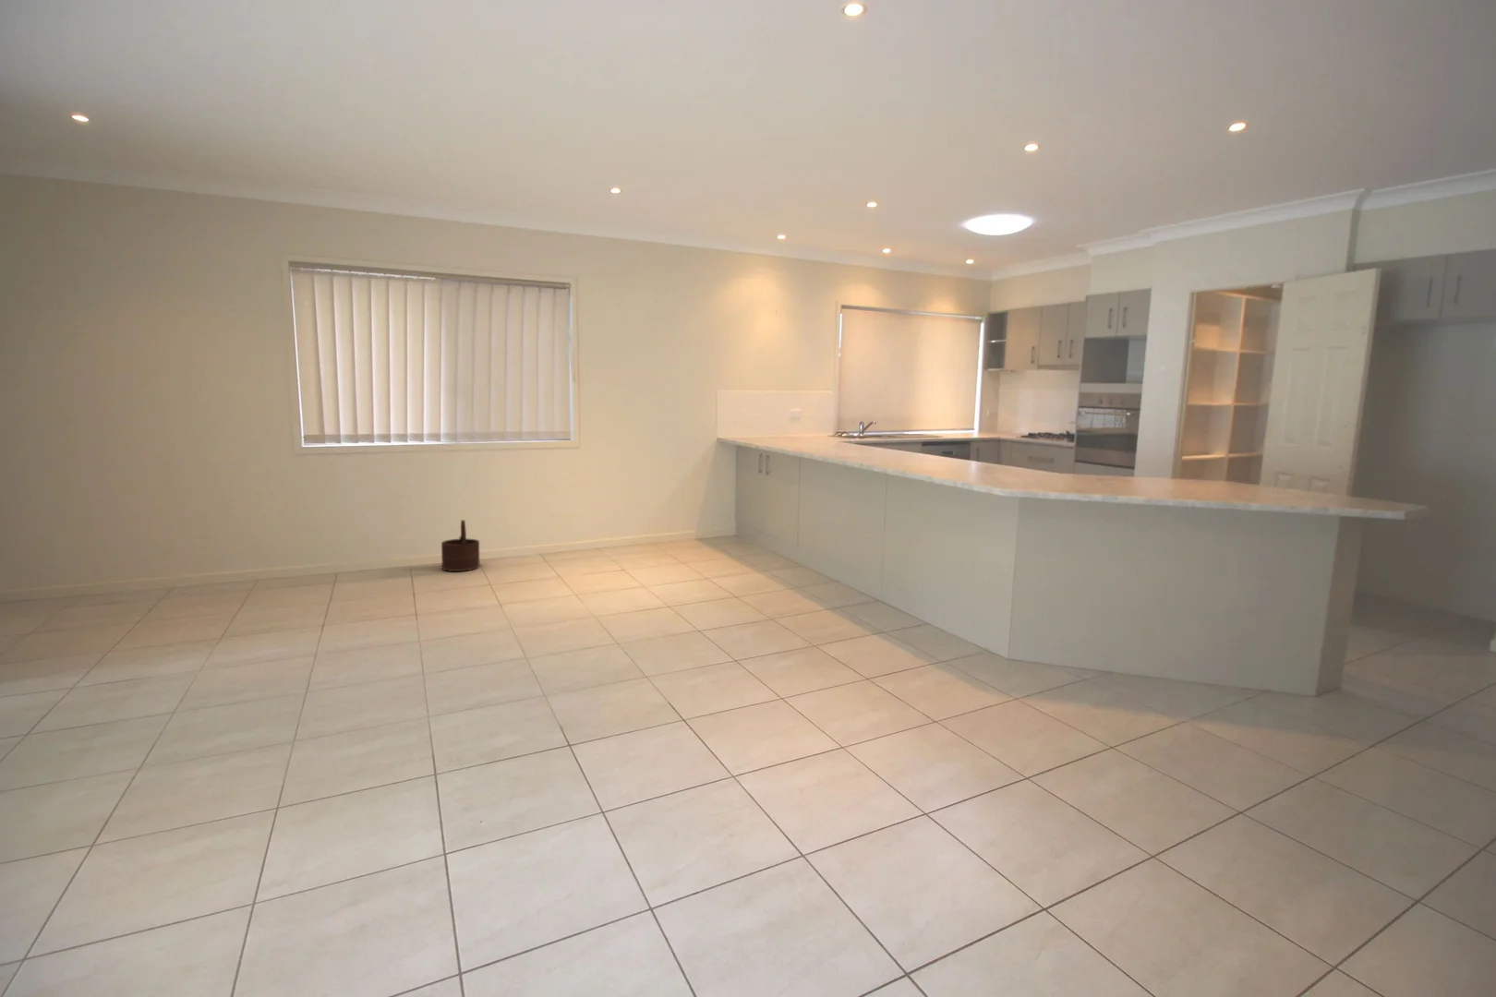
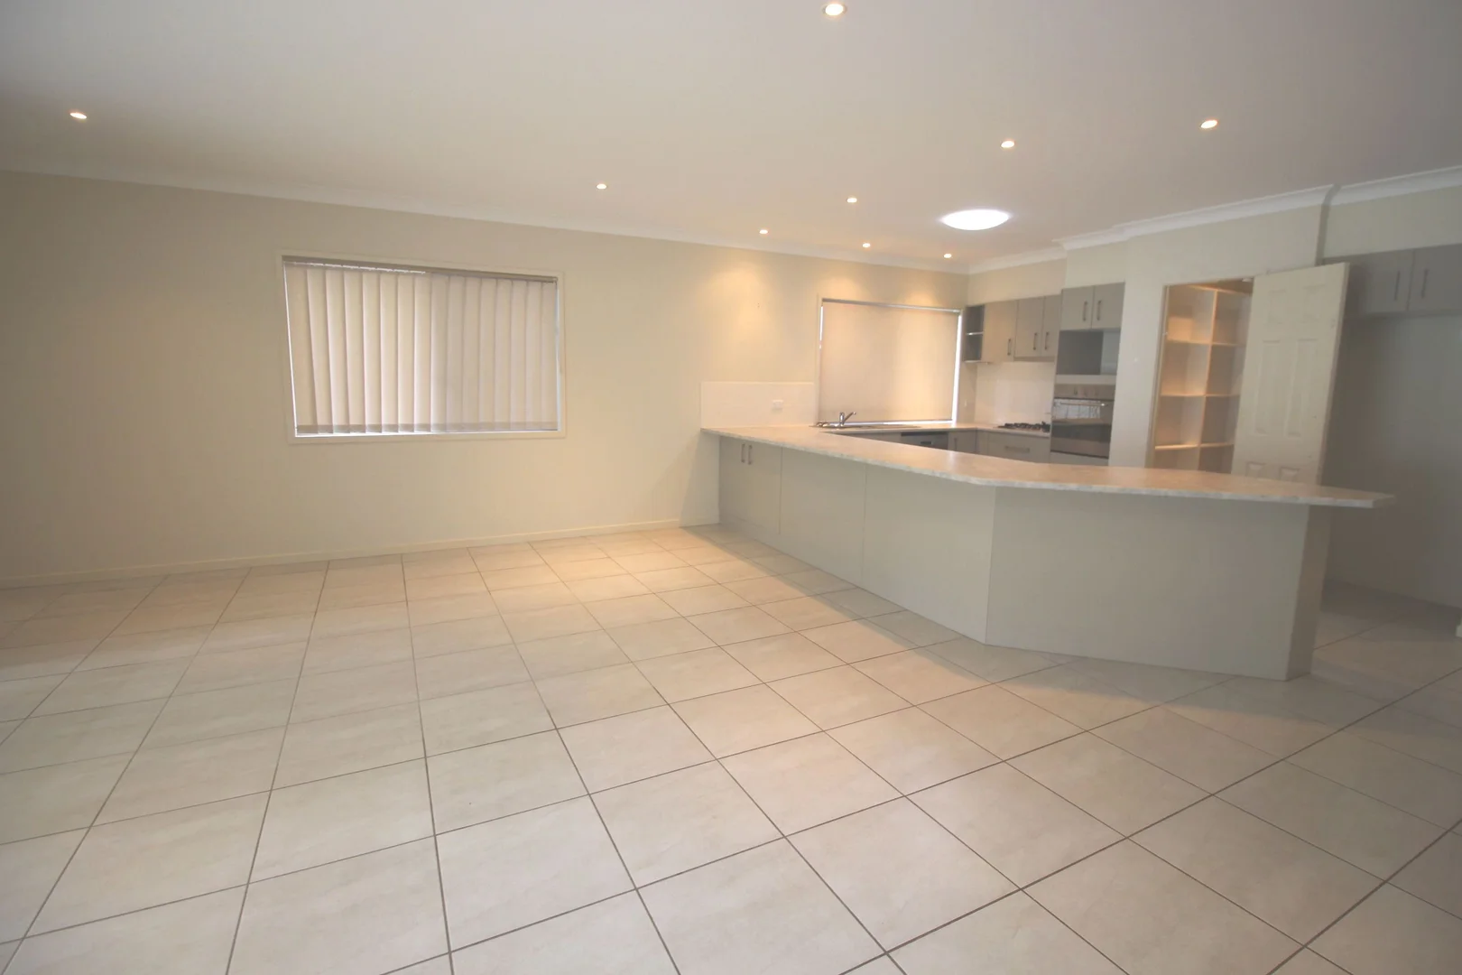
- wooden bucket [441,519,480,572]
